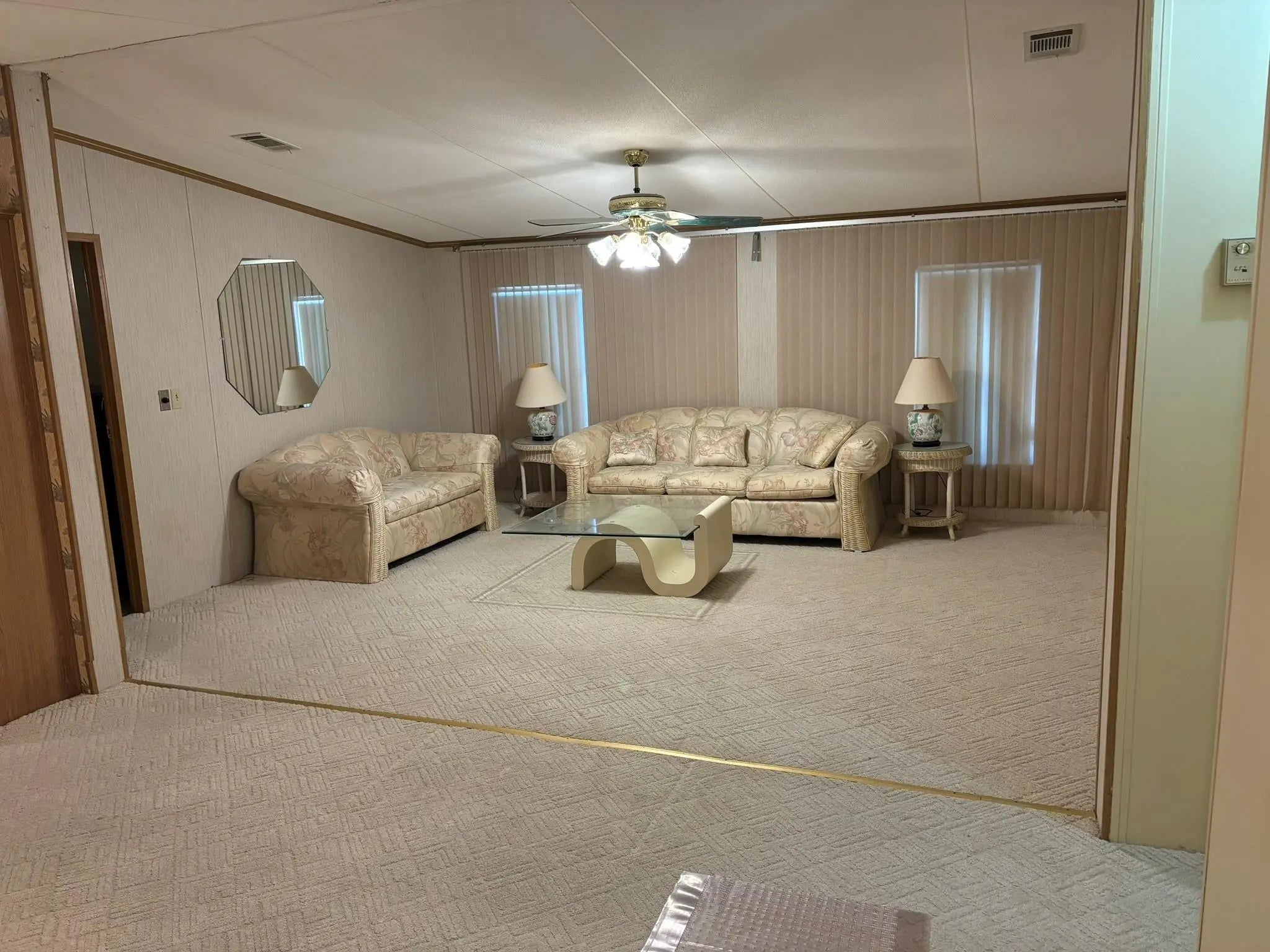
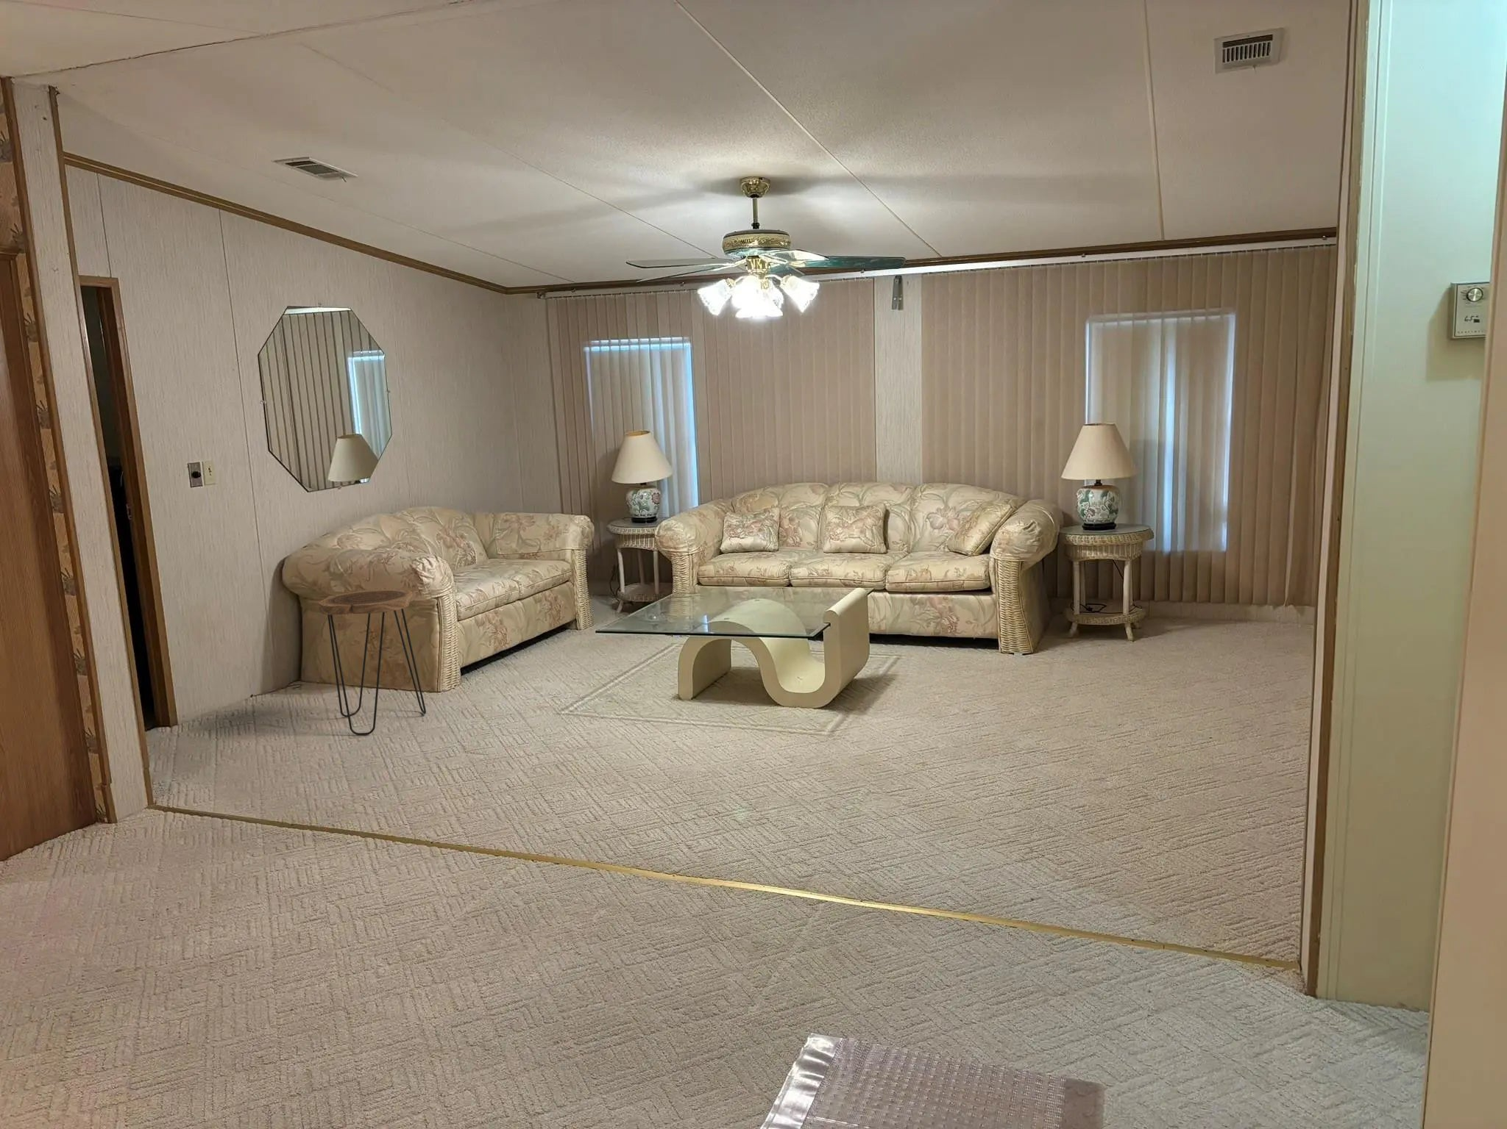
+ side table [318,588,427,735]
